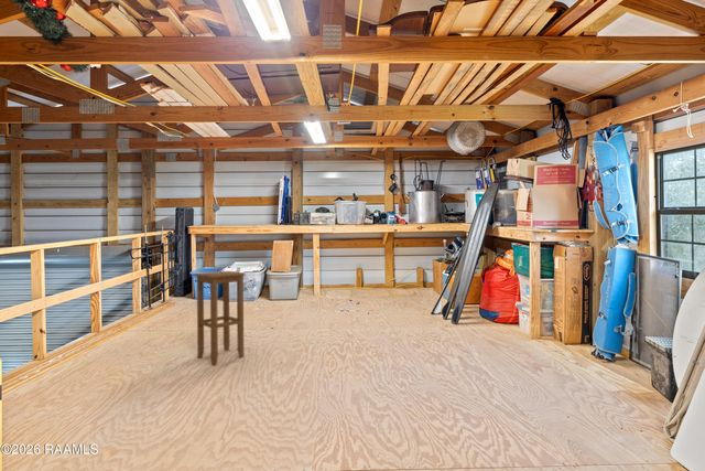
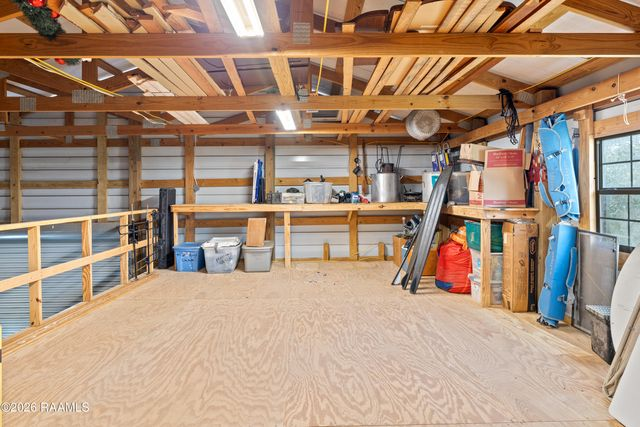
- stool [194,270,247,365]
